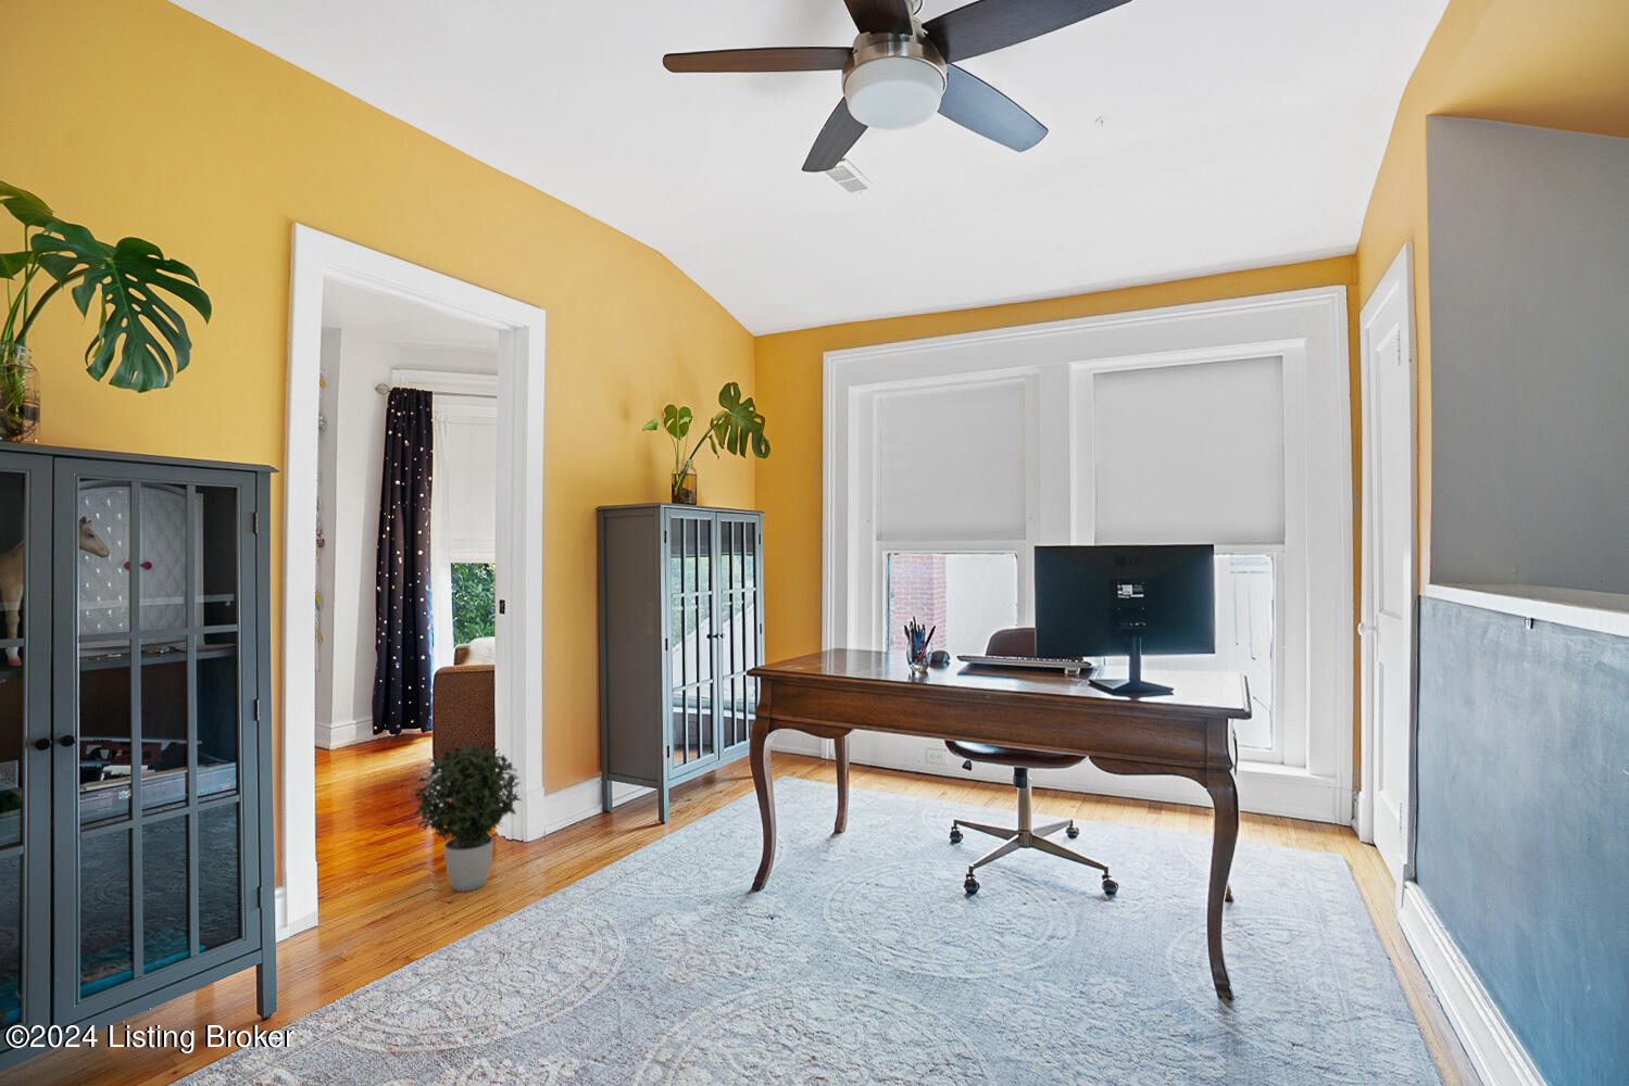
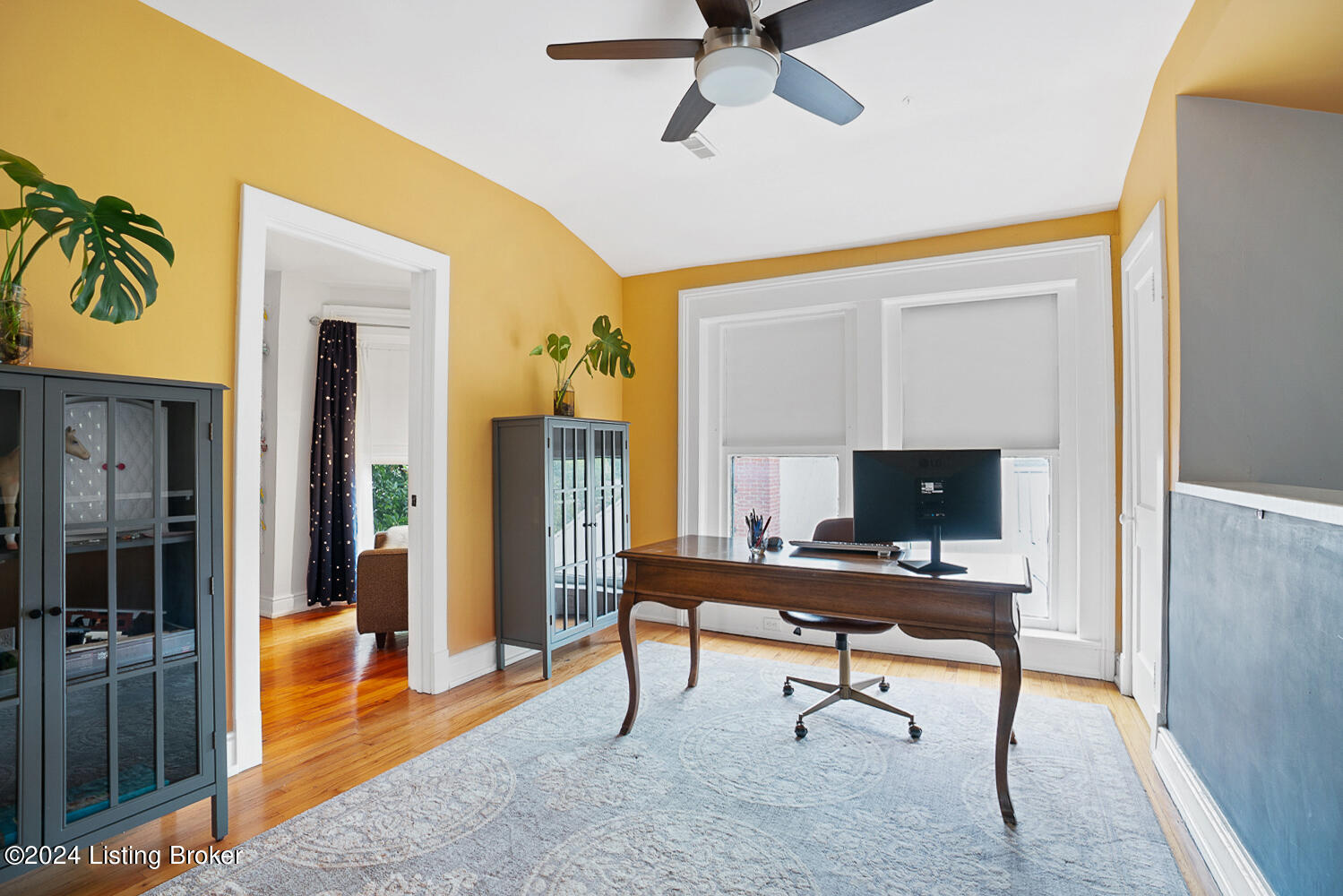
- potted plant [412,742,523,893]
